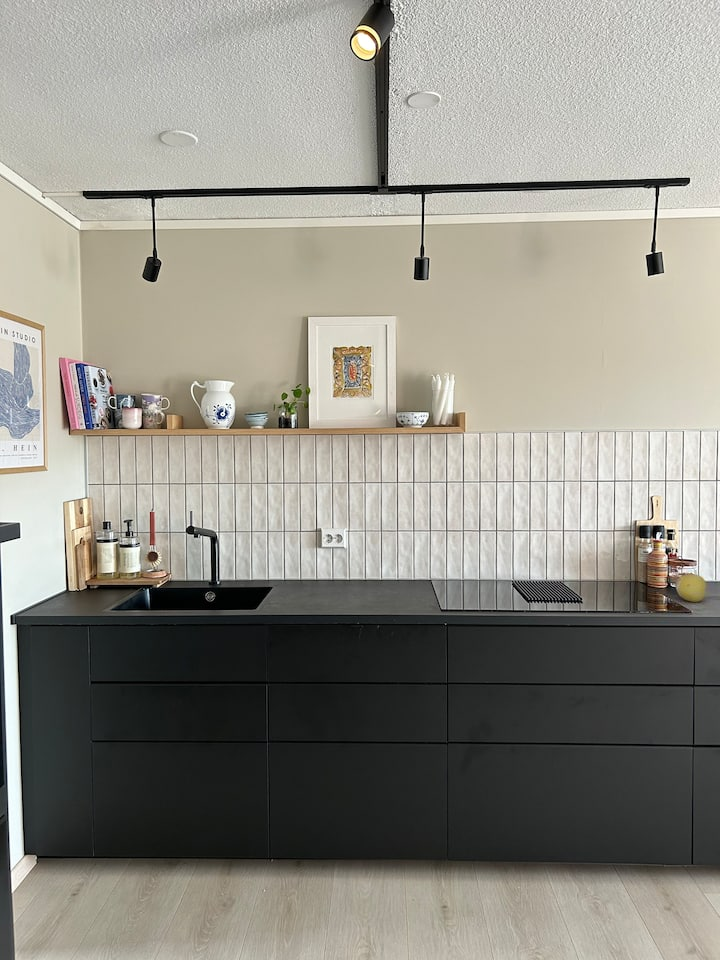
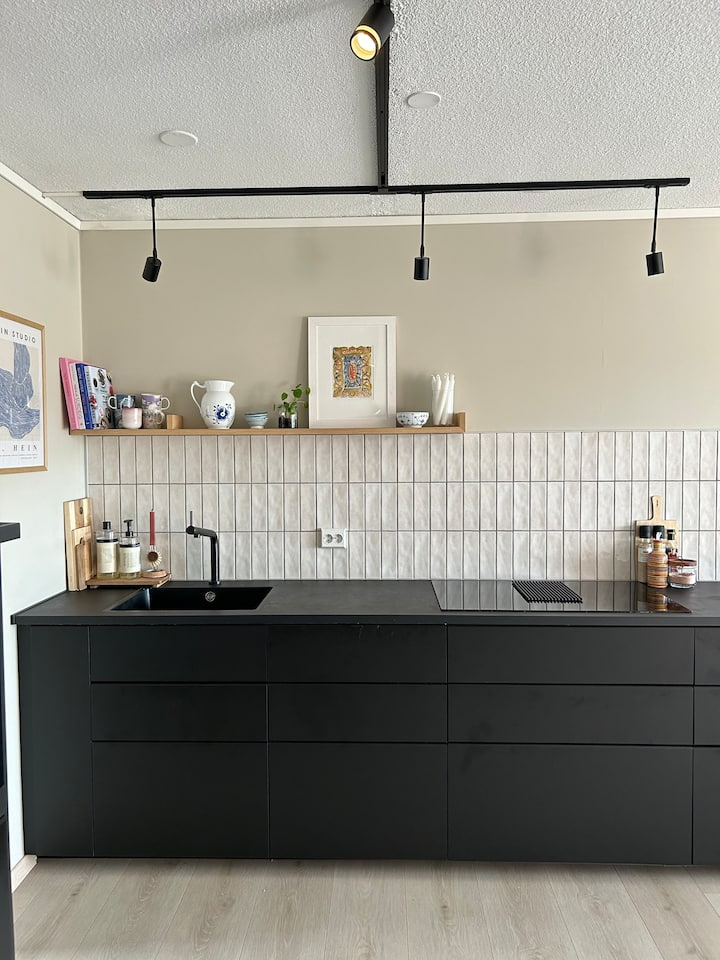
- fruit [674,573,708,603]
